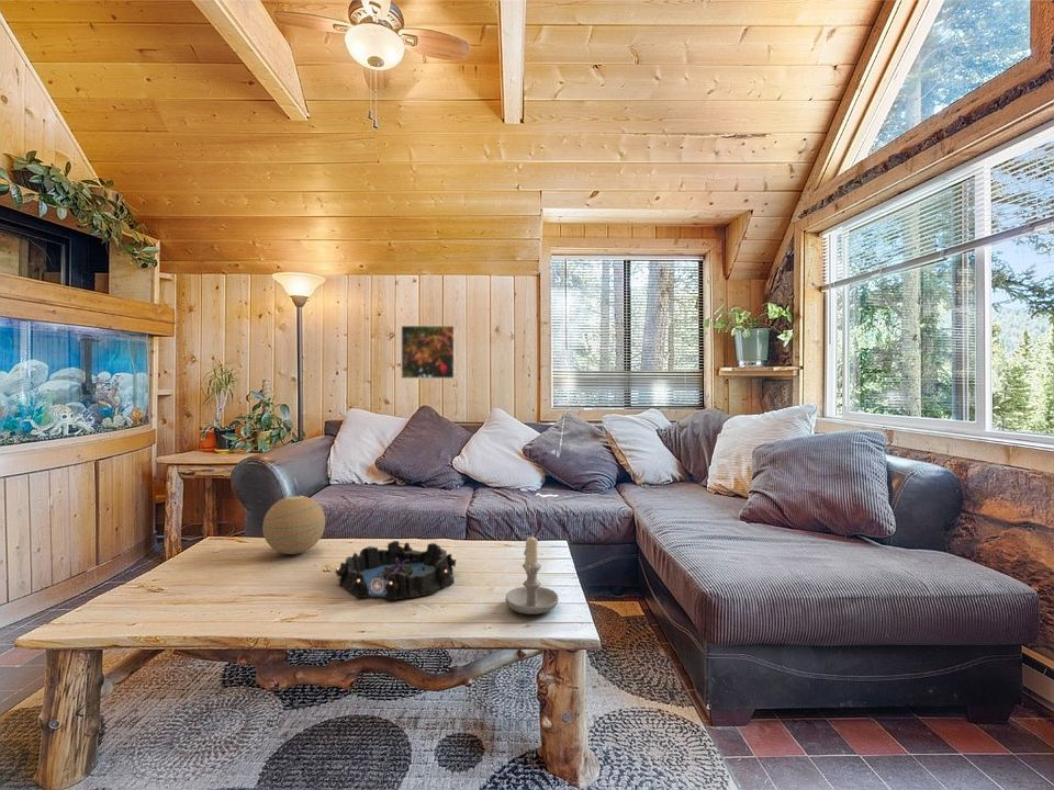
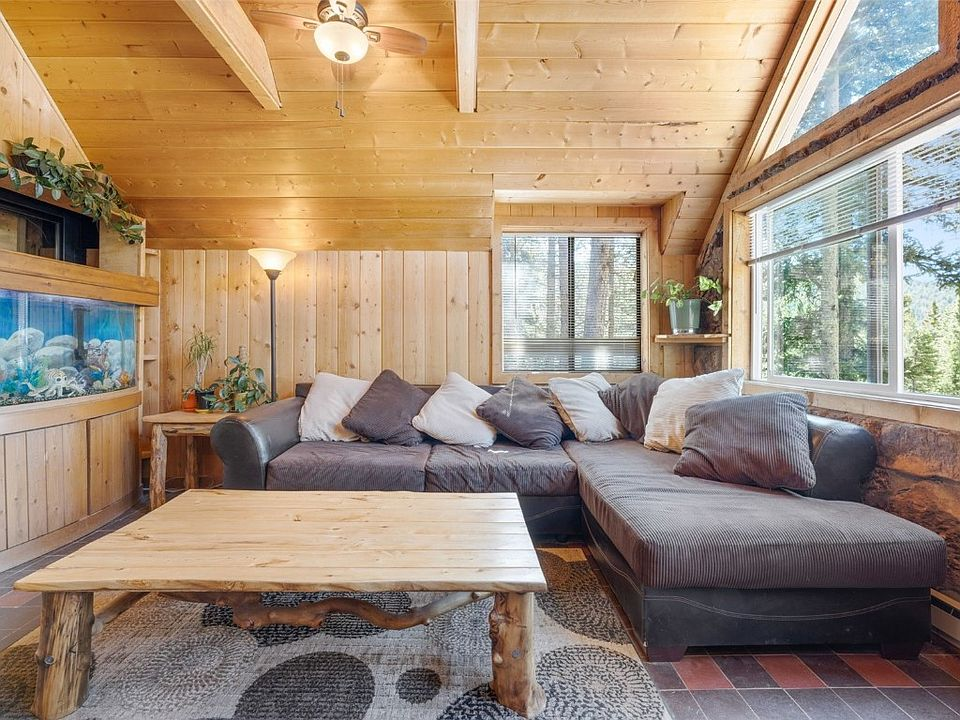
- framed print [400,325,456,380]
- decorative bowl [335,540,457,601]
- decorative orb [261,495,326,555]
- candle [505,533,559,616]
